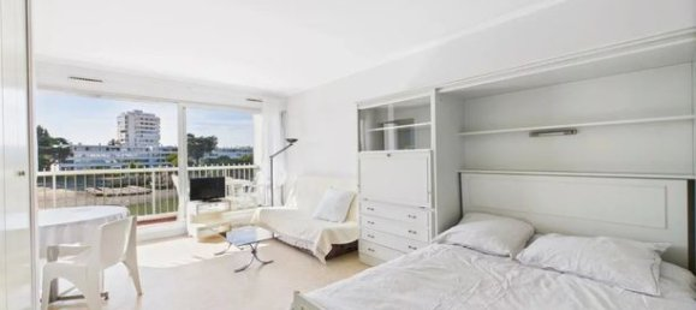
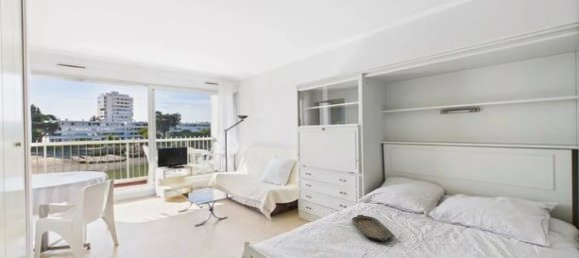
+ serving tray [351,214,395,242]
